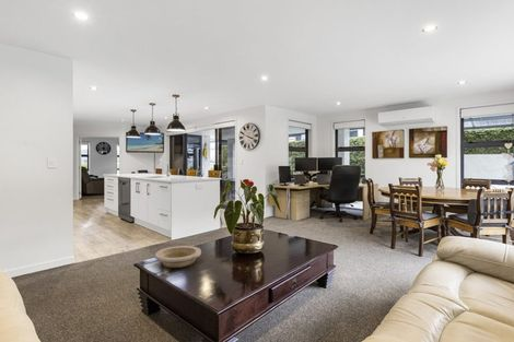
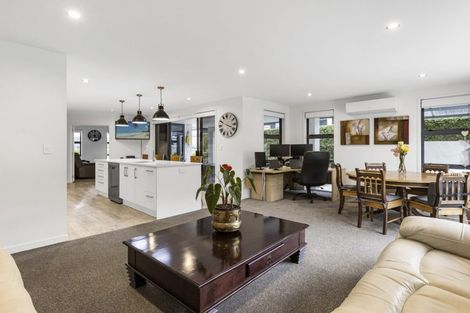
- bowl [154,245,202,269]
